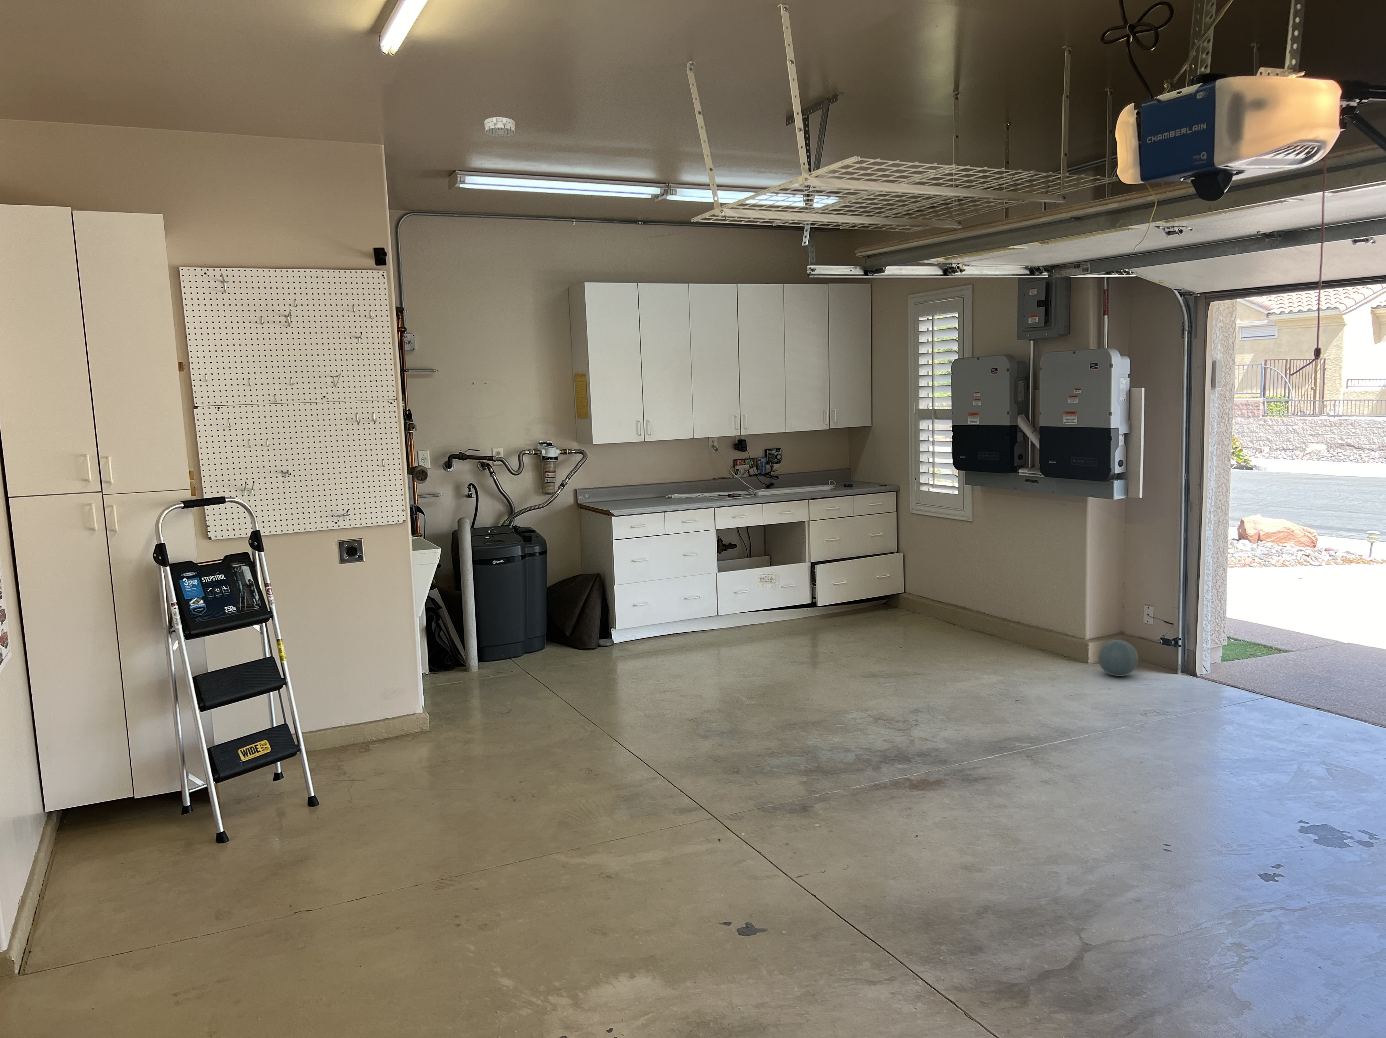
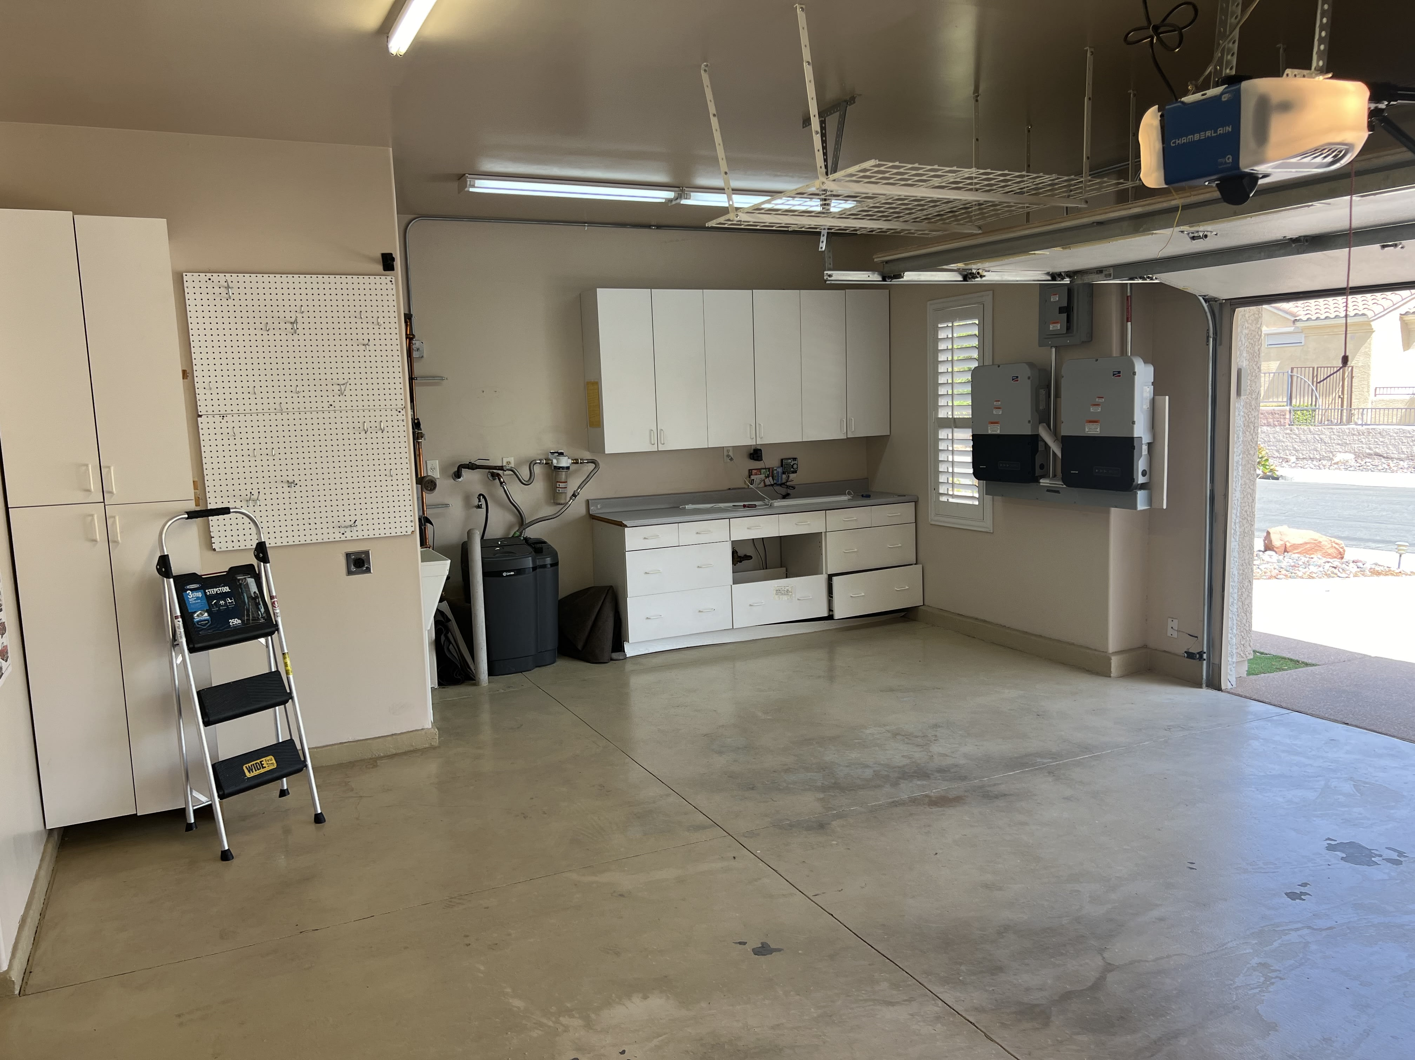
- ball [1098,639,1138,676]
- smoke detector [483,117,515,136]
